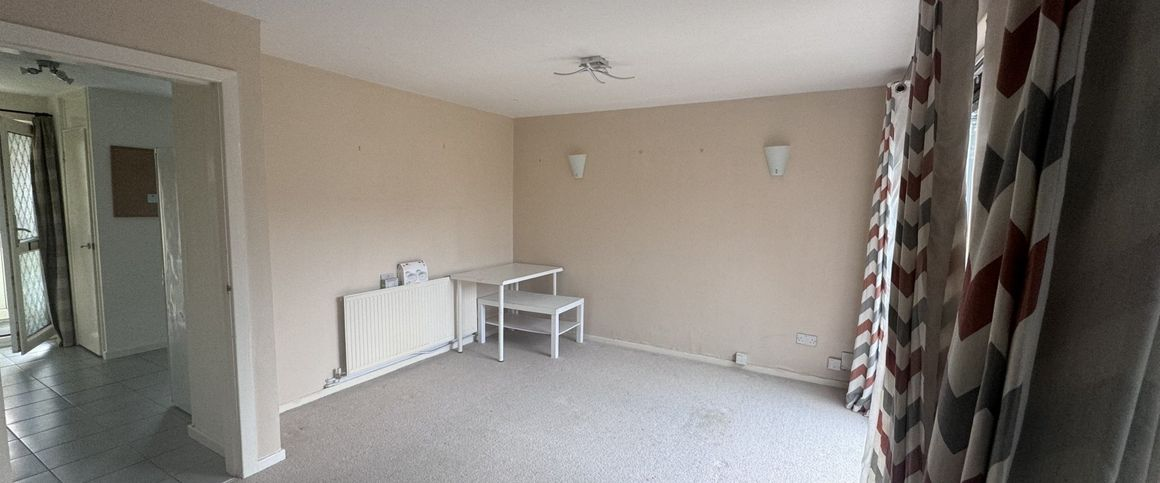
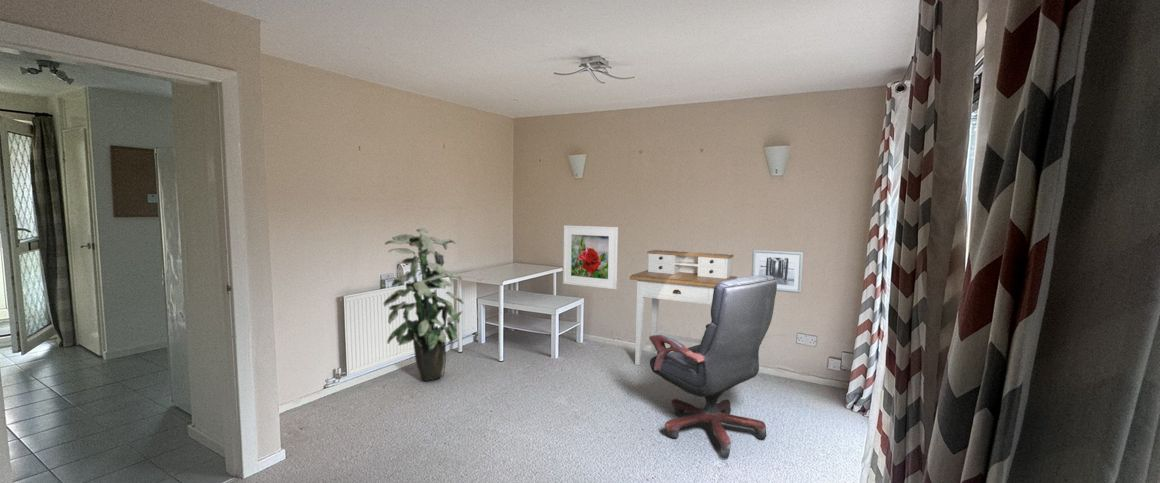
+ desk [629,249,738,366]
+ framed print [562,224,619,290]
+ wall art [751,249,804,294]
+ office chair [648,275,777,459]
+ indoor plant [383,227,465,382]
